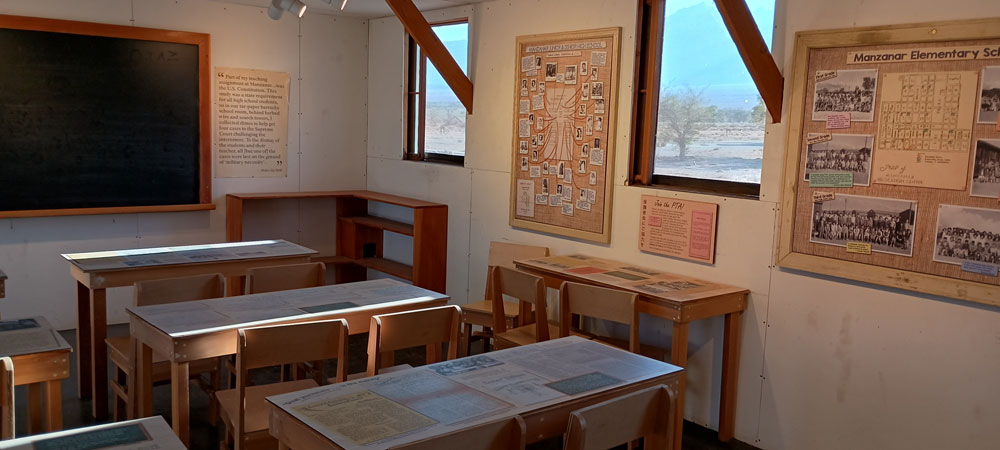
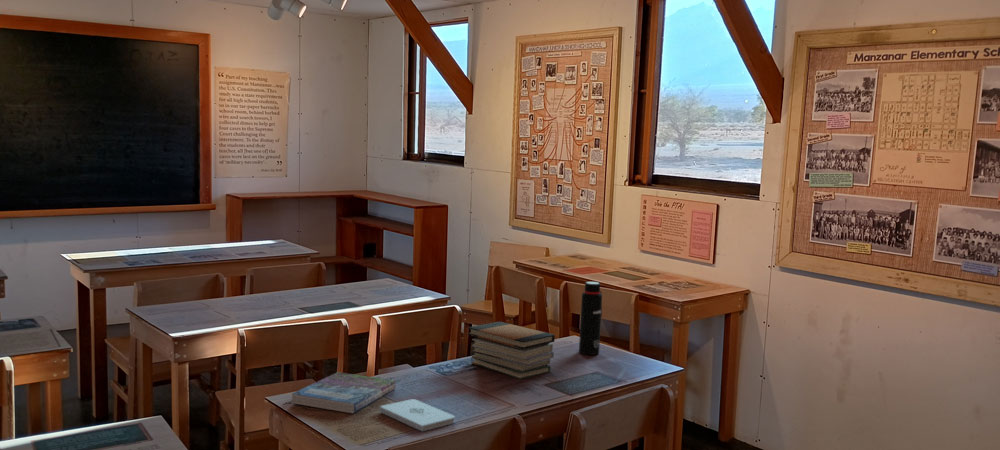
+ book stack [467,321,556,380]
+ book [291,371,397,415]
+ notepad [378,398,456,432]
+ water bottle [578,281,603,356]
